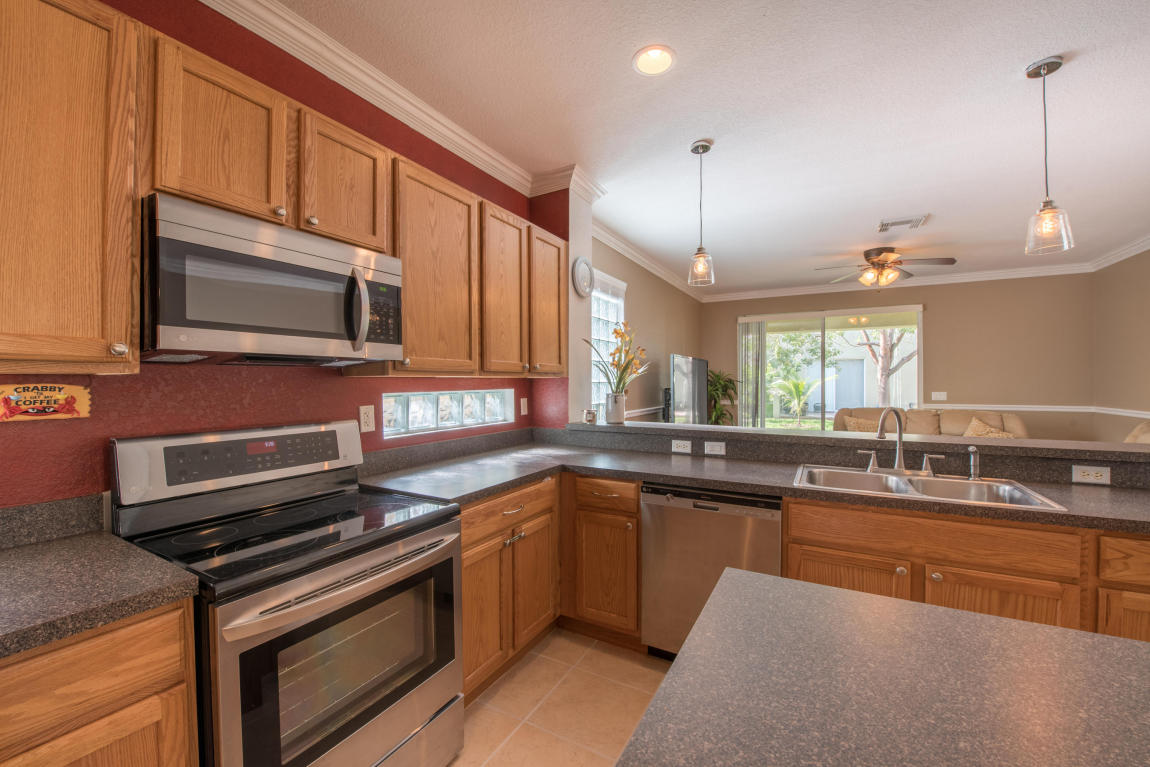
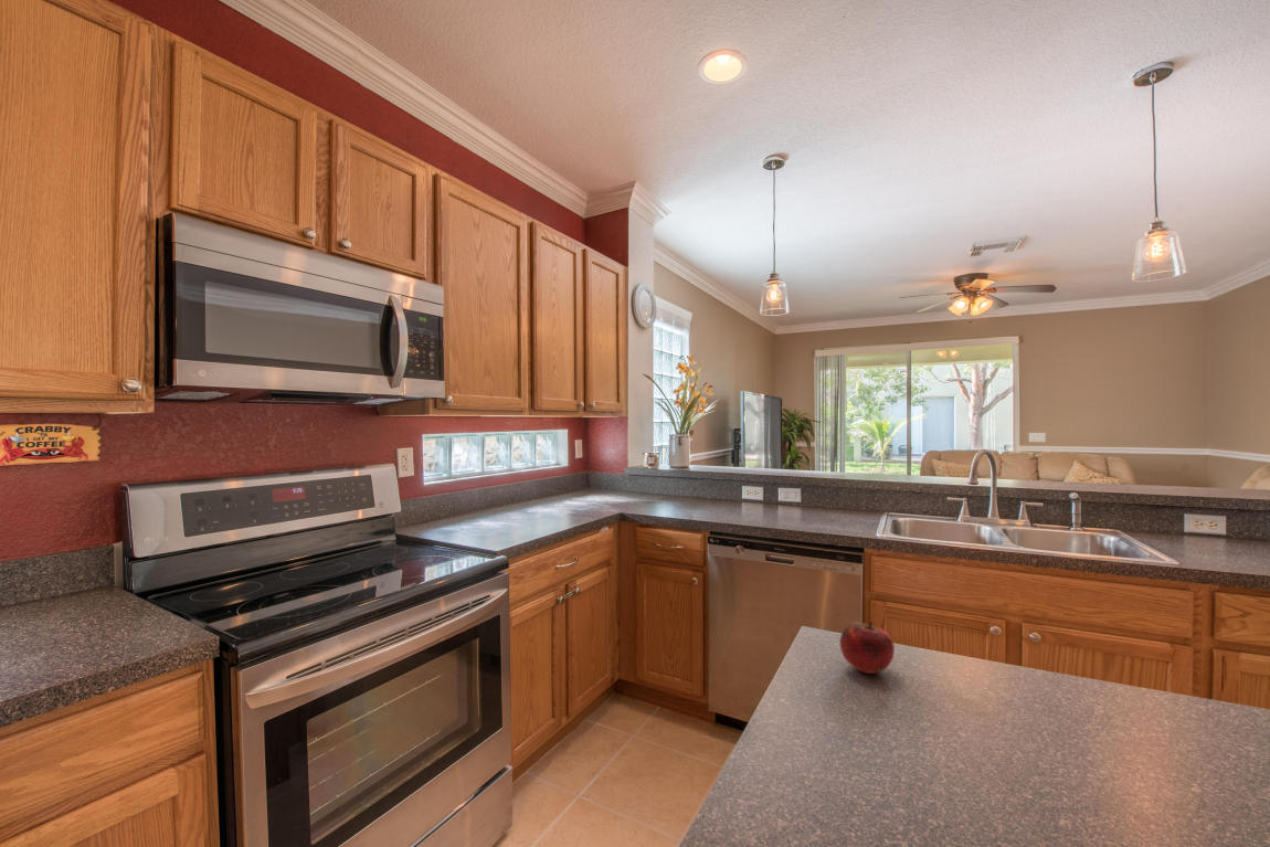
+ fruit [838,621,896,675]
